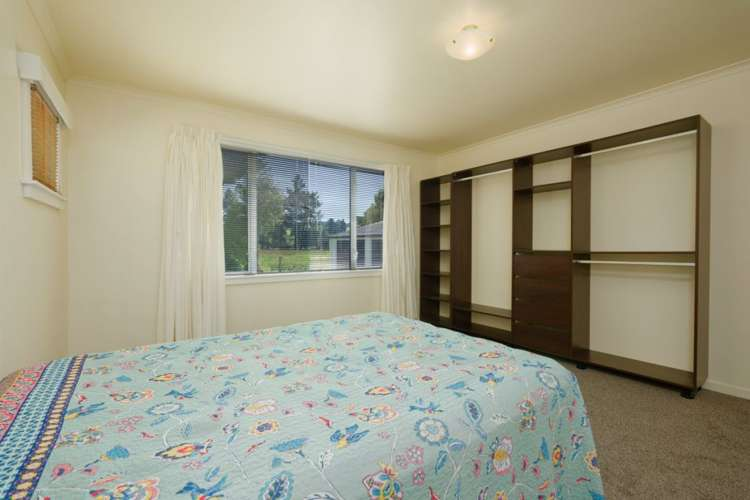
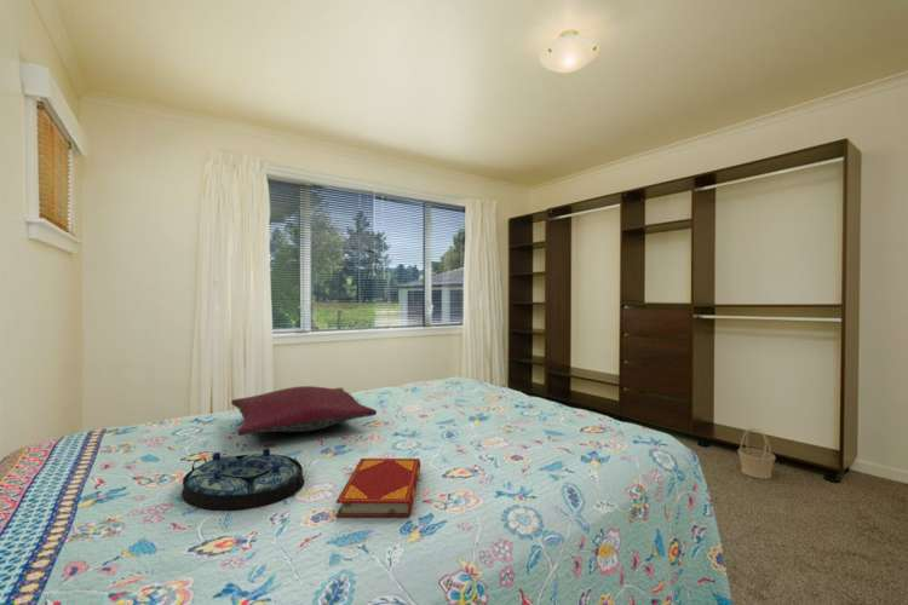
+ pillow [230,385,378,437]
+ serving tray [180,448,305,512]
+ hardback book [334,457,421,518]
+ basket [736,427,777,480]
